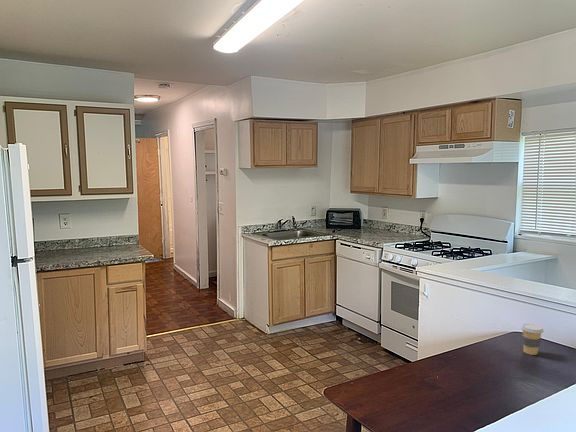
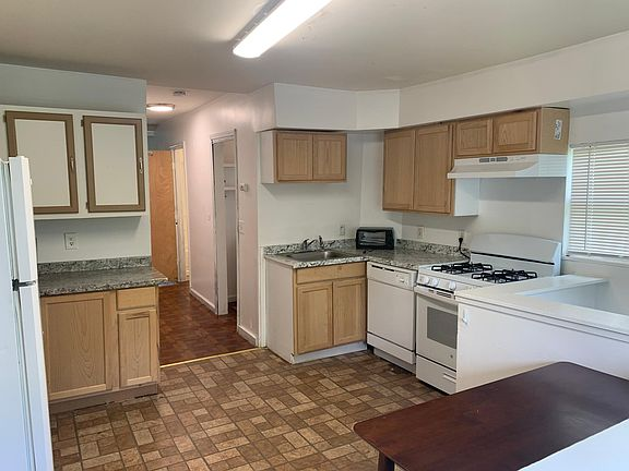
- coffee cup [520,323,545,356]
